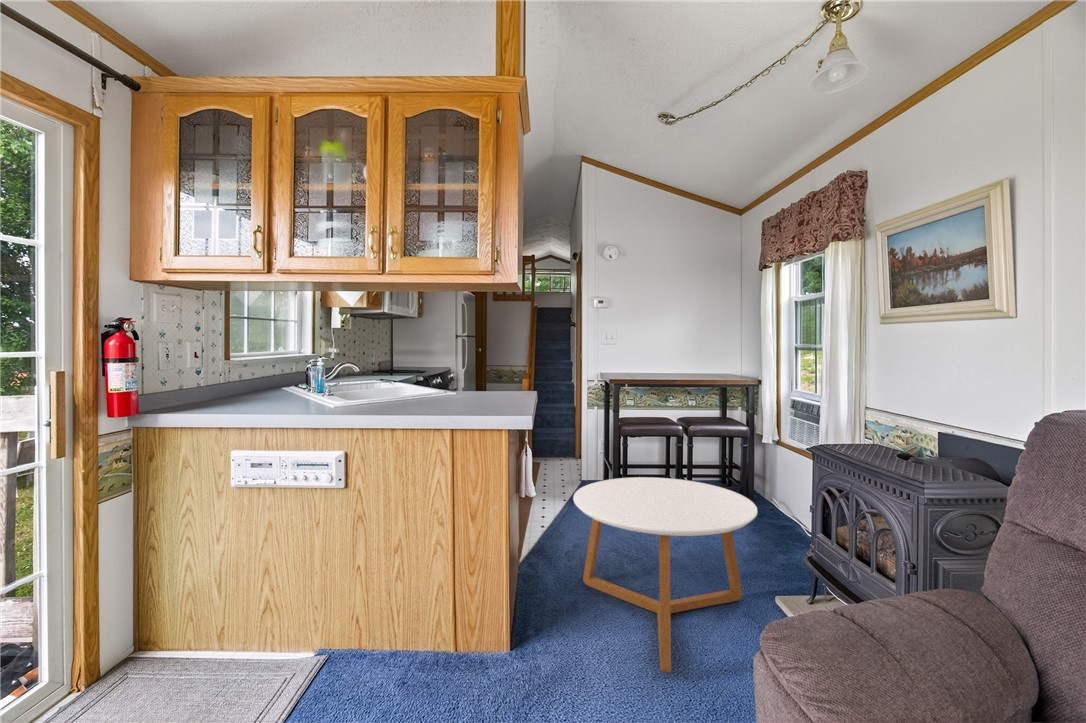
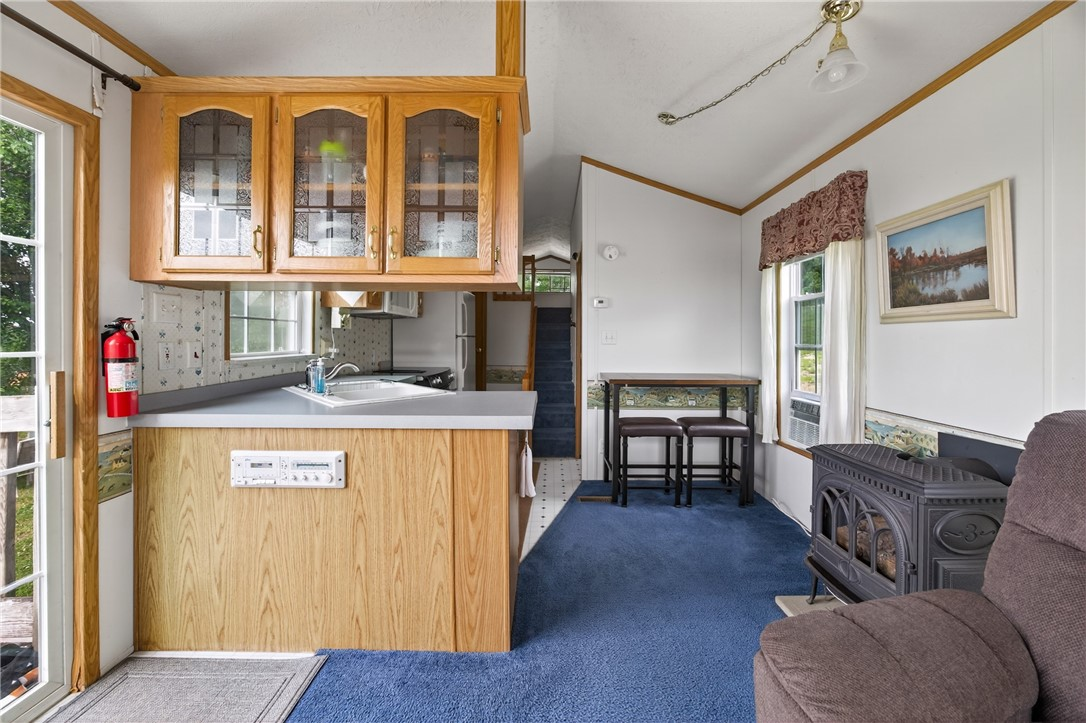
- coffee table [572,476,758,674]
